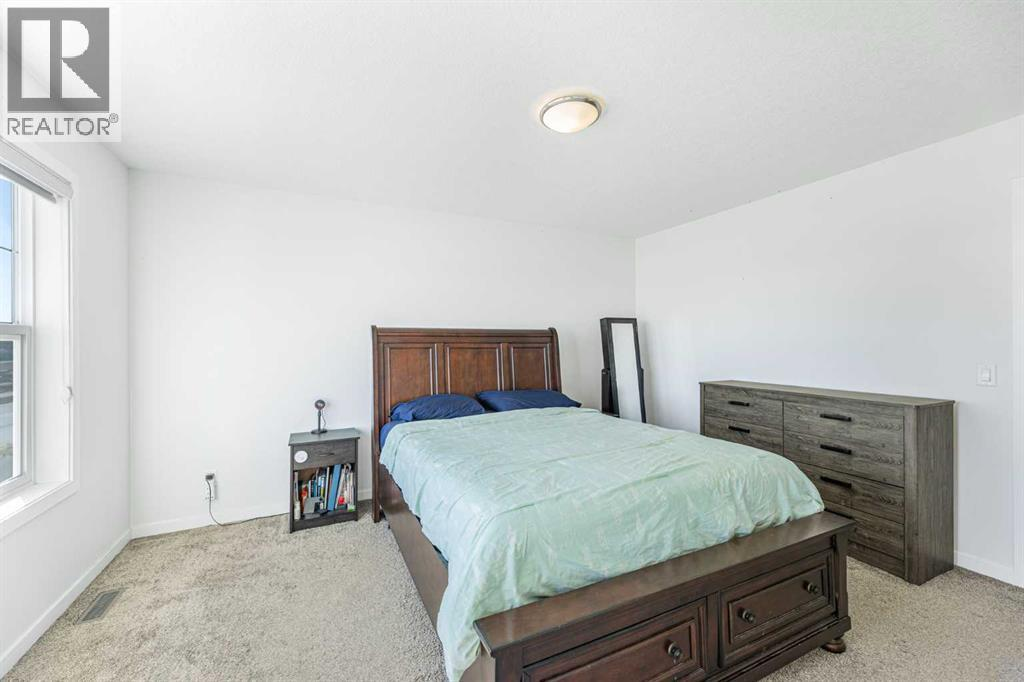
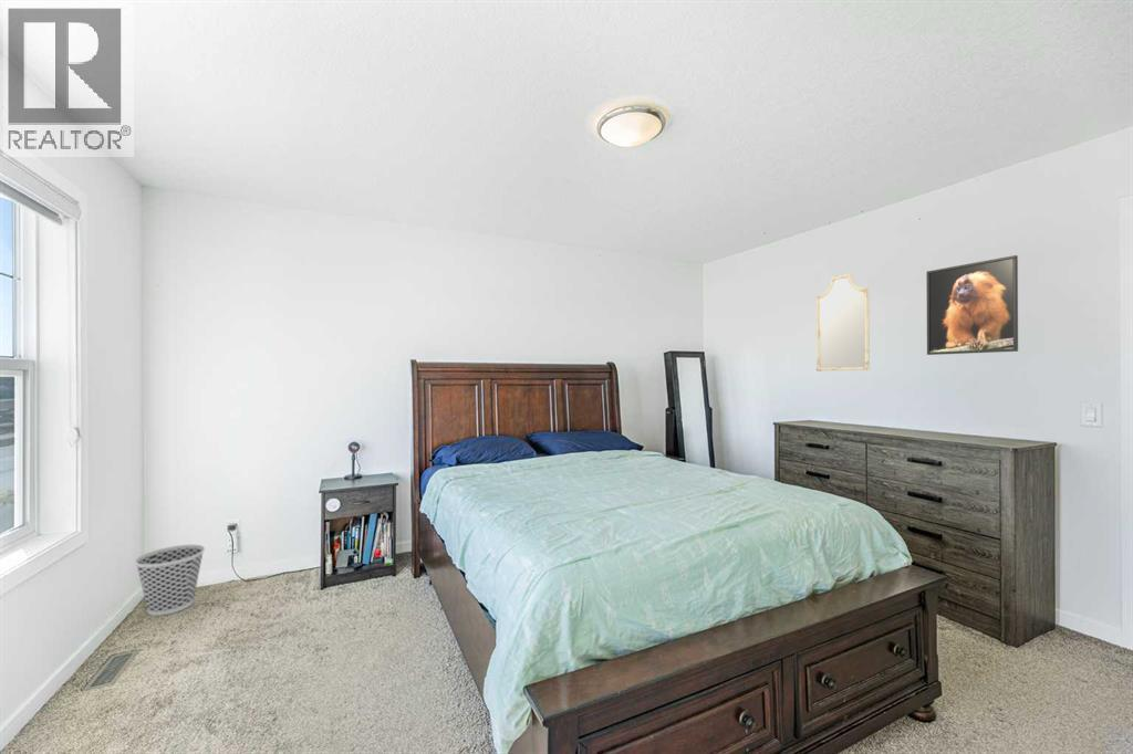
+ home mirror [815,273,871,373]
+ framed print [925,254,1019,356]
+ wastebasket [134,544,206,617]
